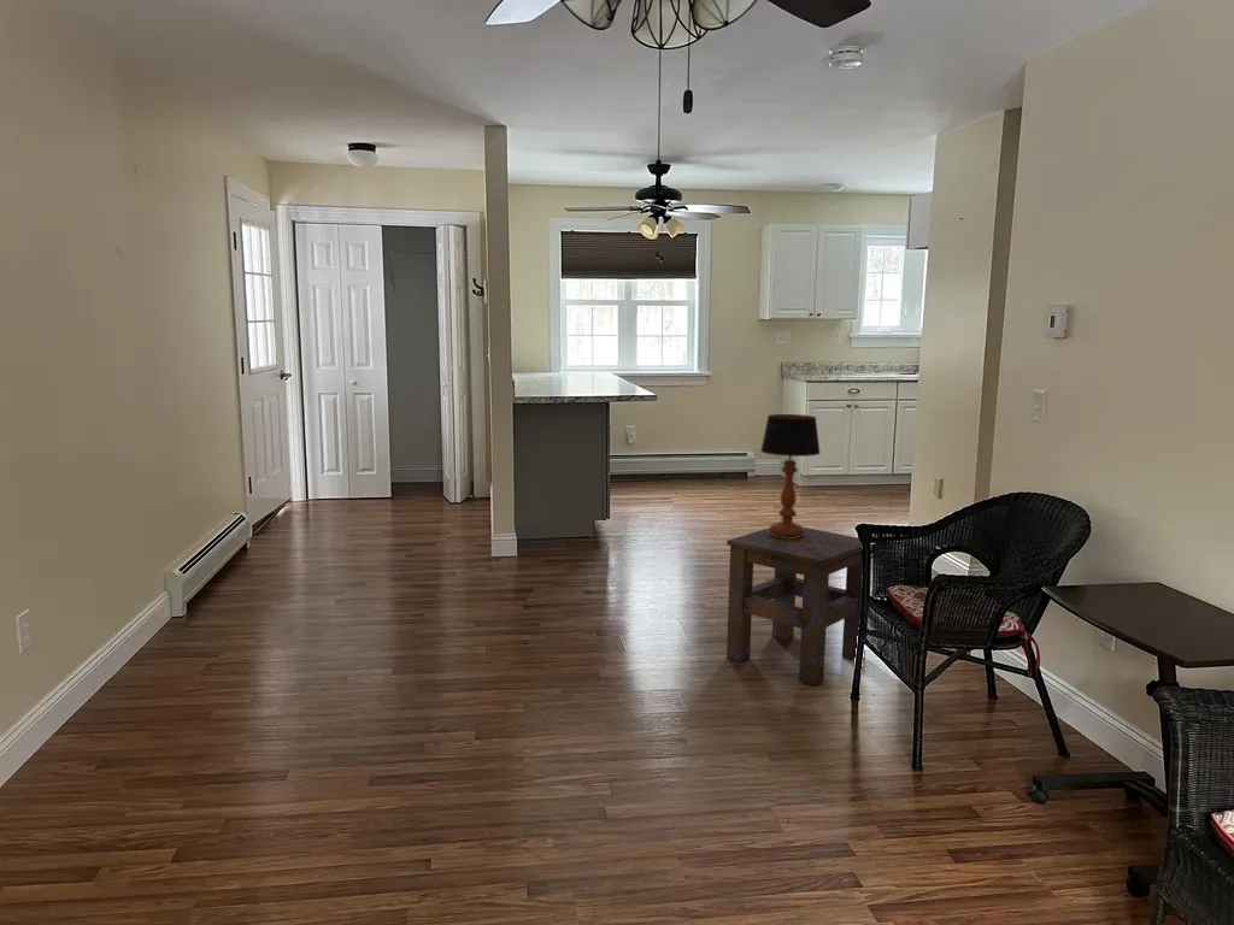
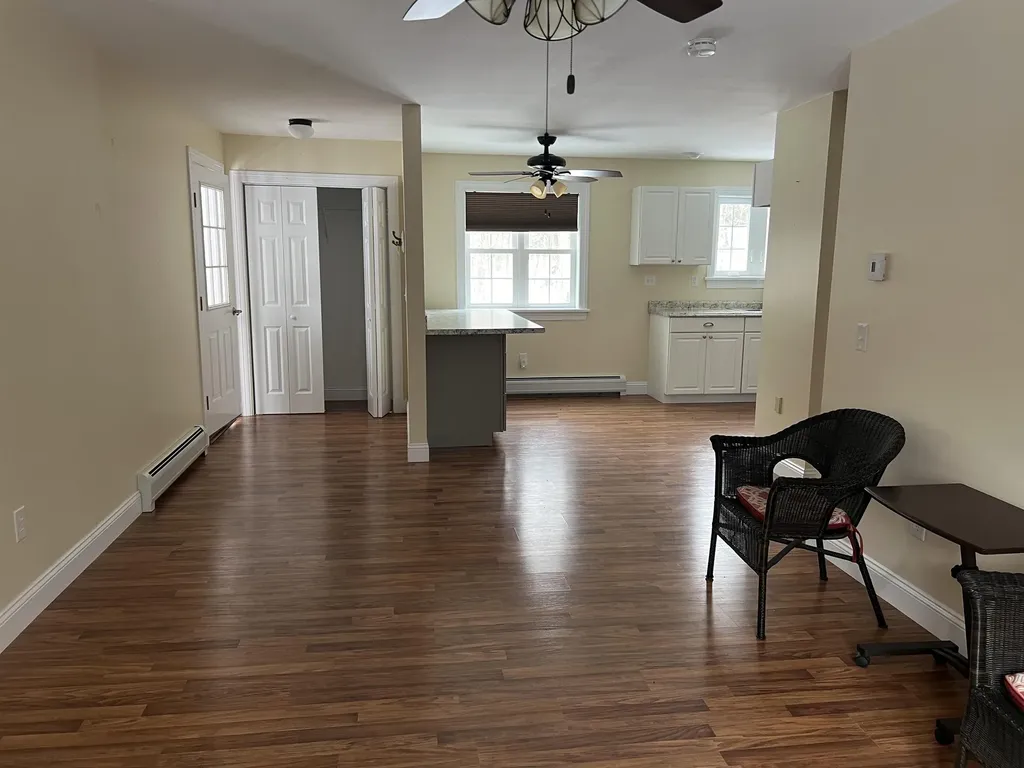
- side table [725,526,866,687]
- table lamp [759,413,821,538]
